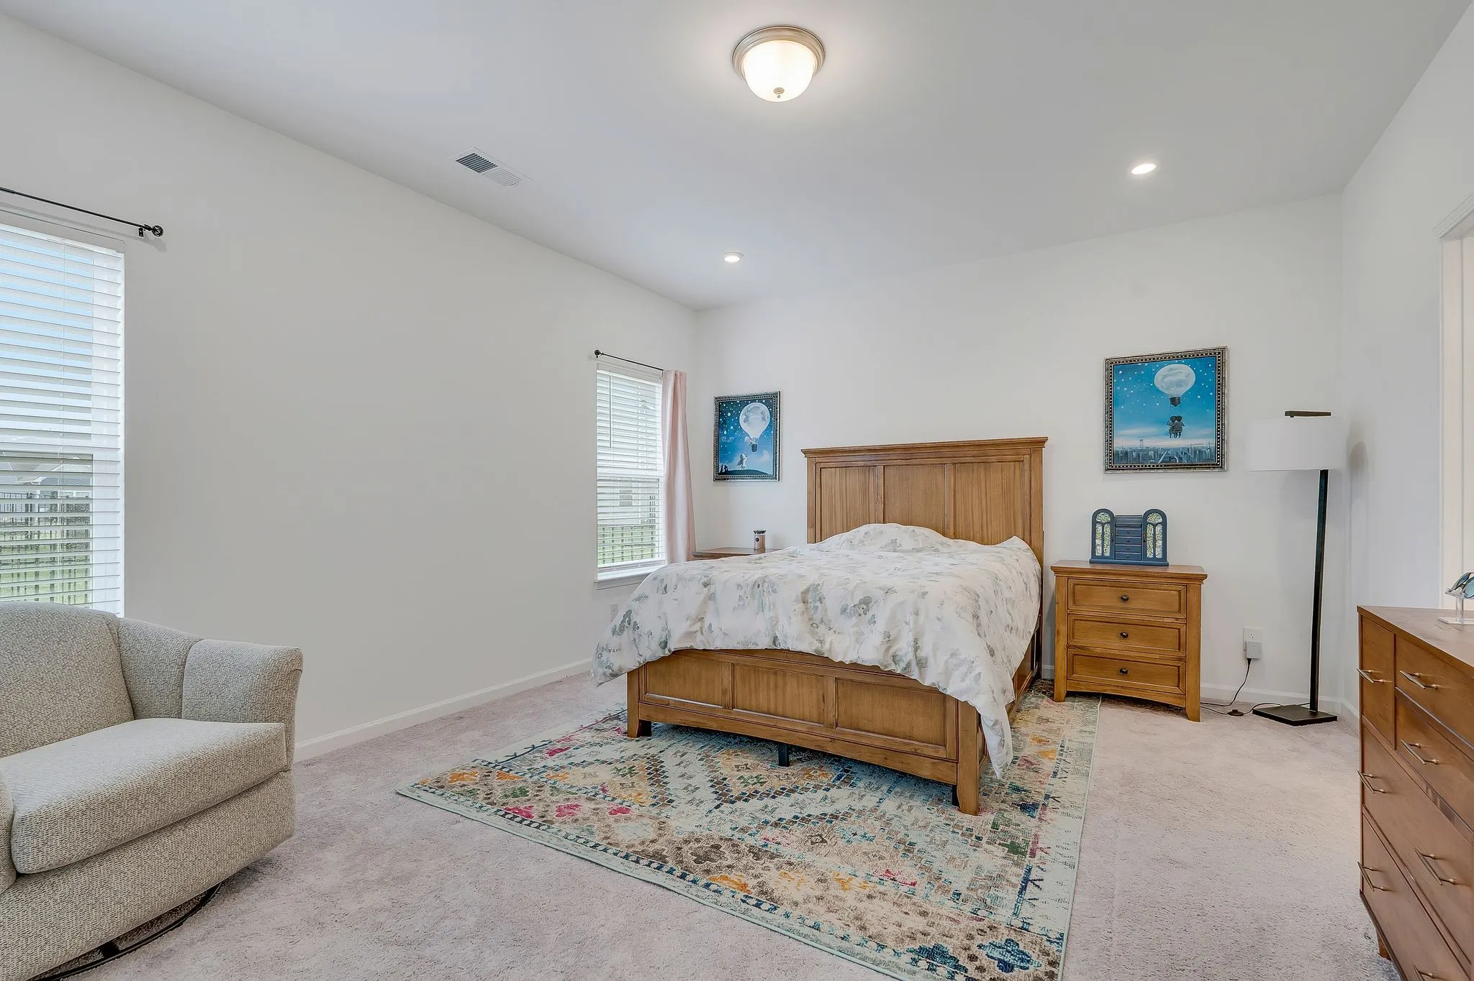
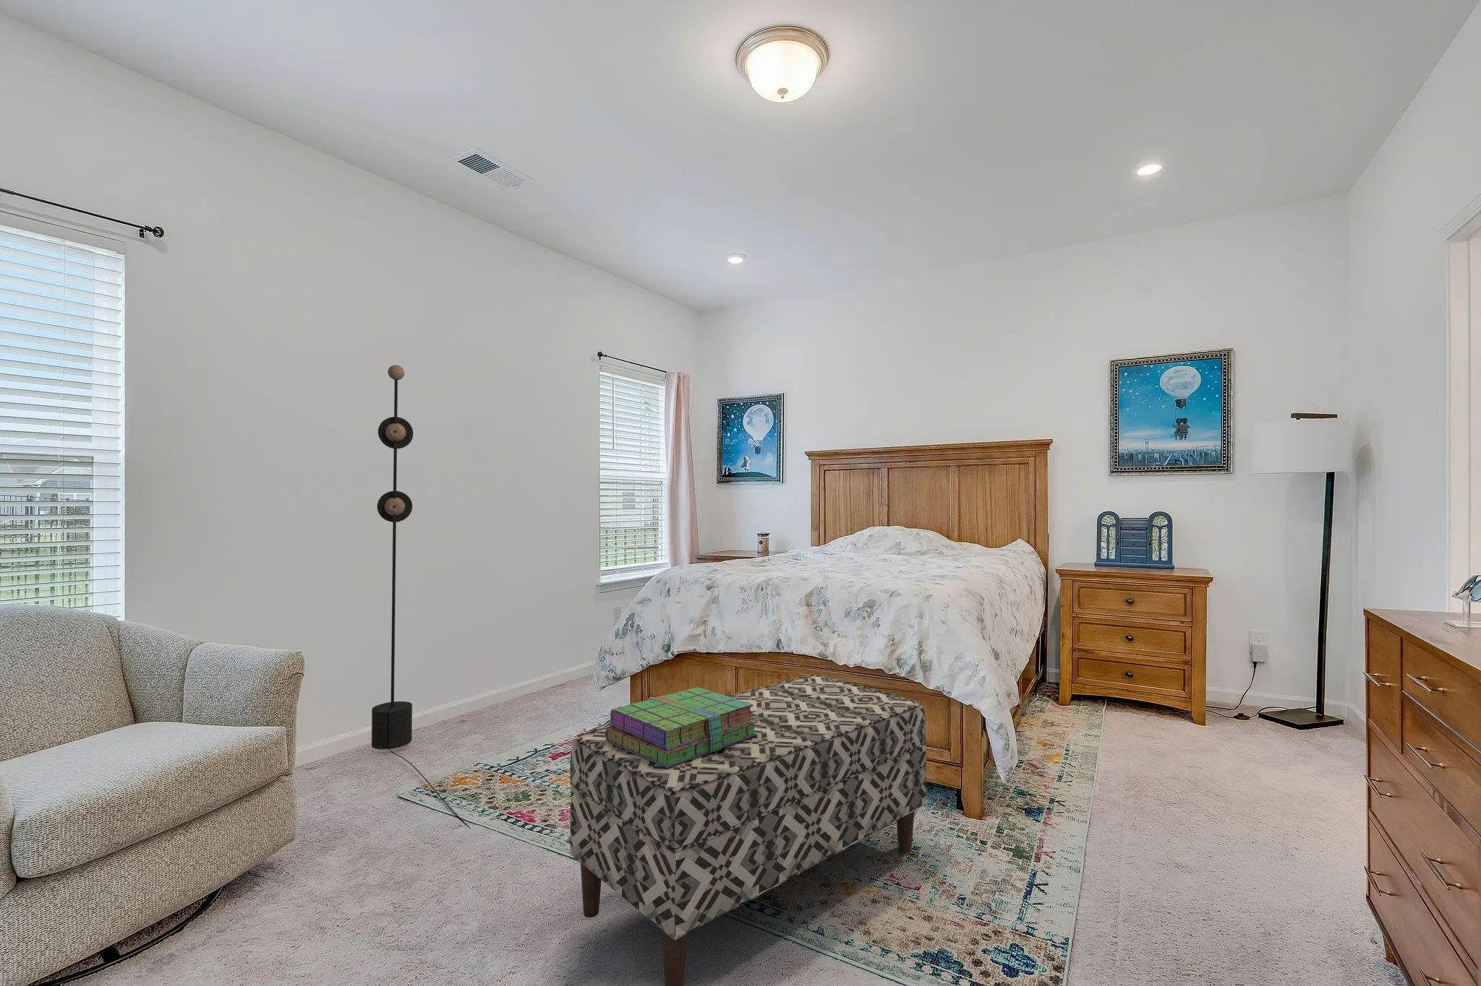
+ bench [569,673,927,986]
+ floor lamp [371,364,471,830]
+ stack of books [606,687,758,768]
